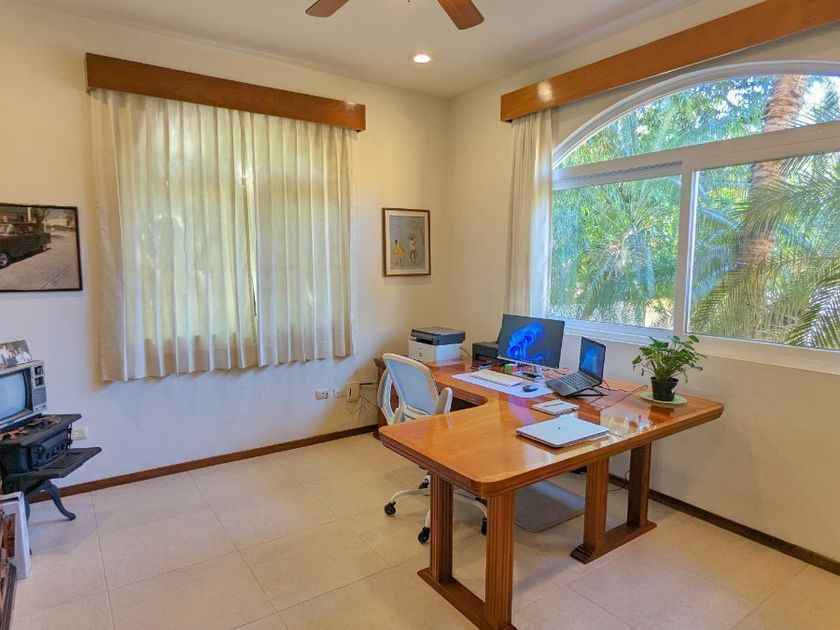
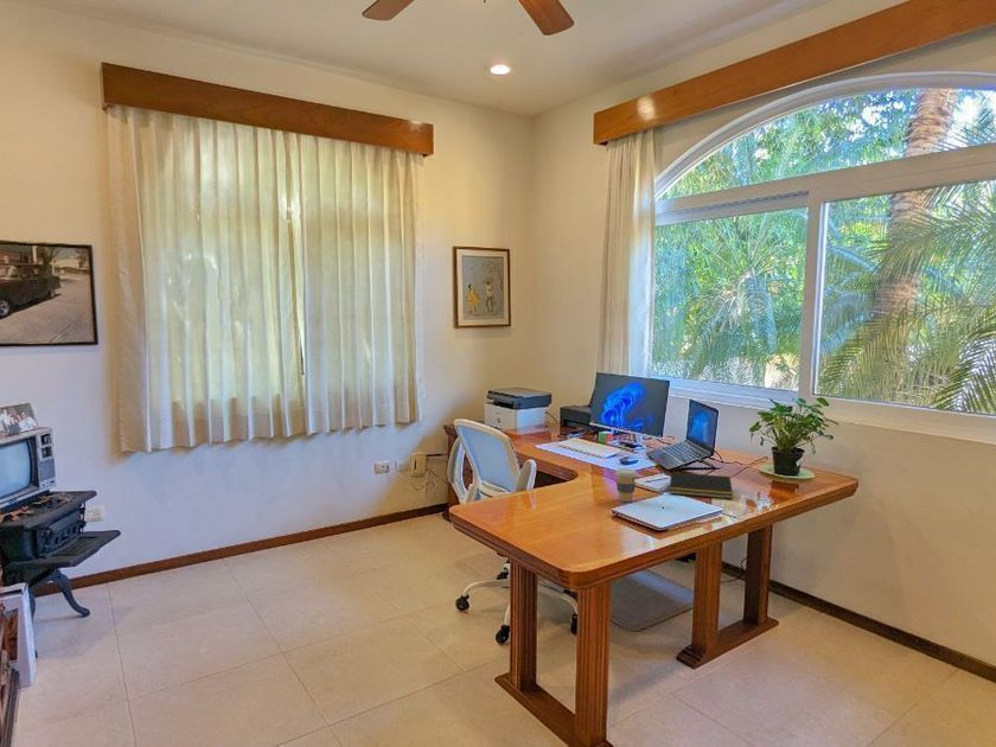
+ notepad [668,471,734,500]
+ coffee cup [614,467,638,503]
